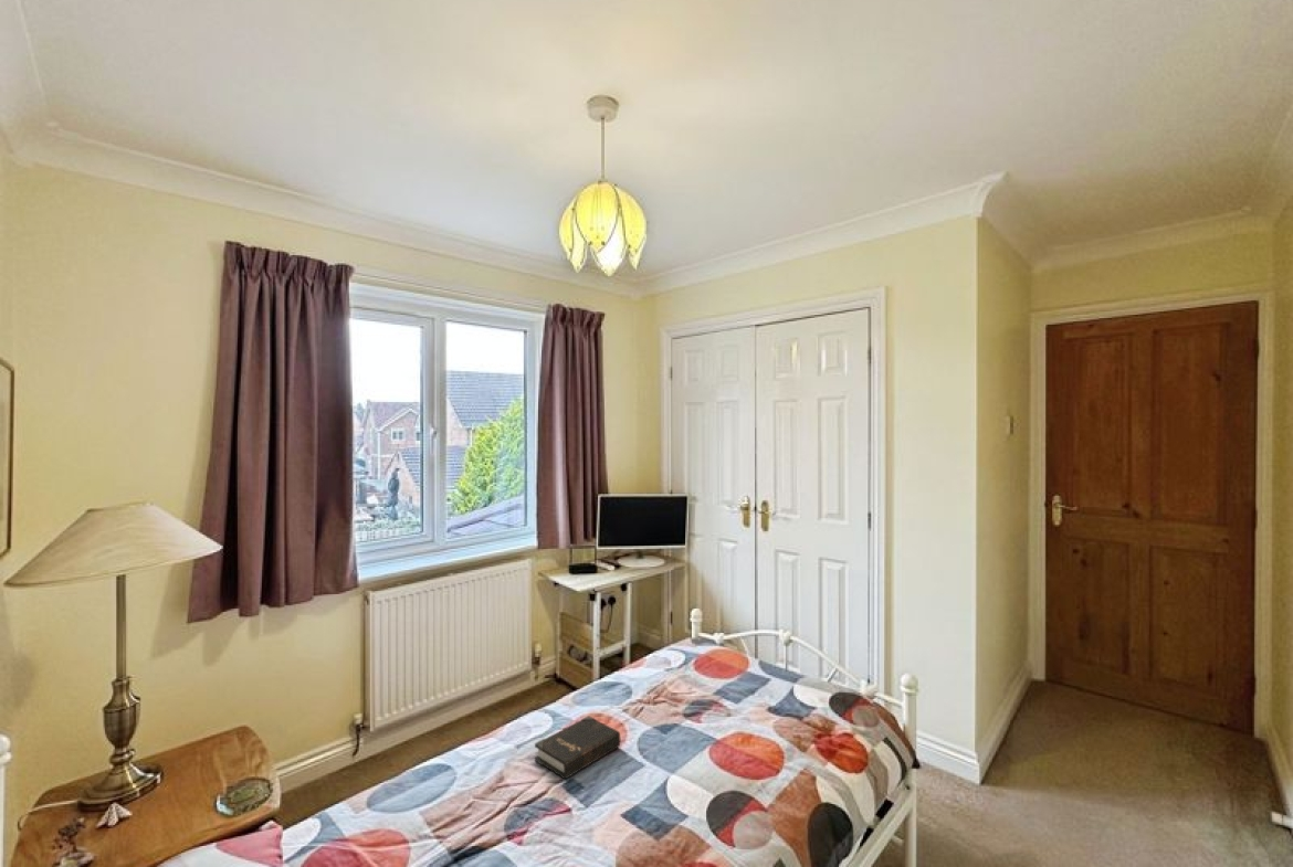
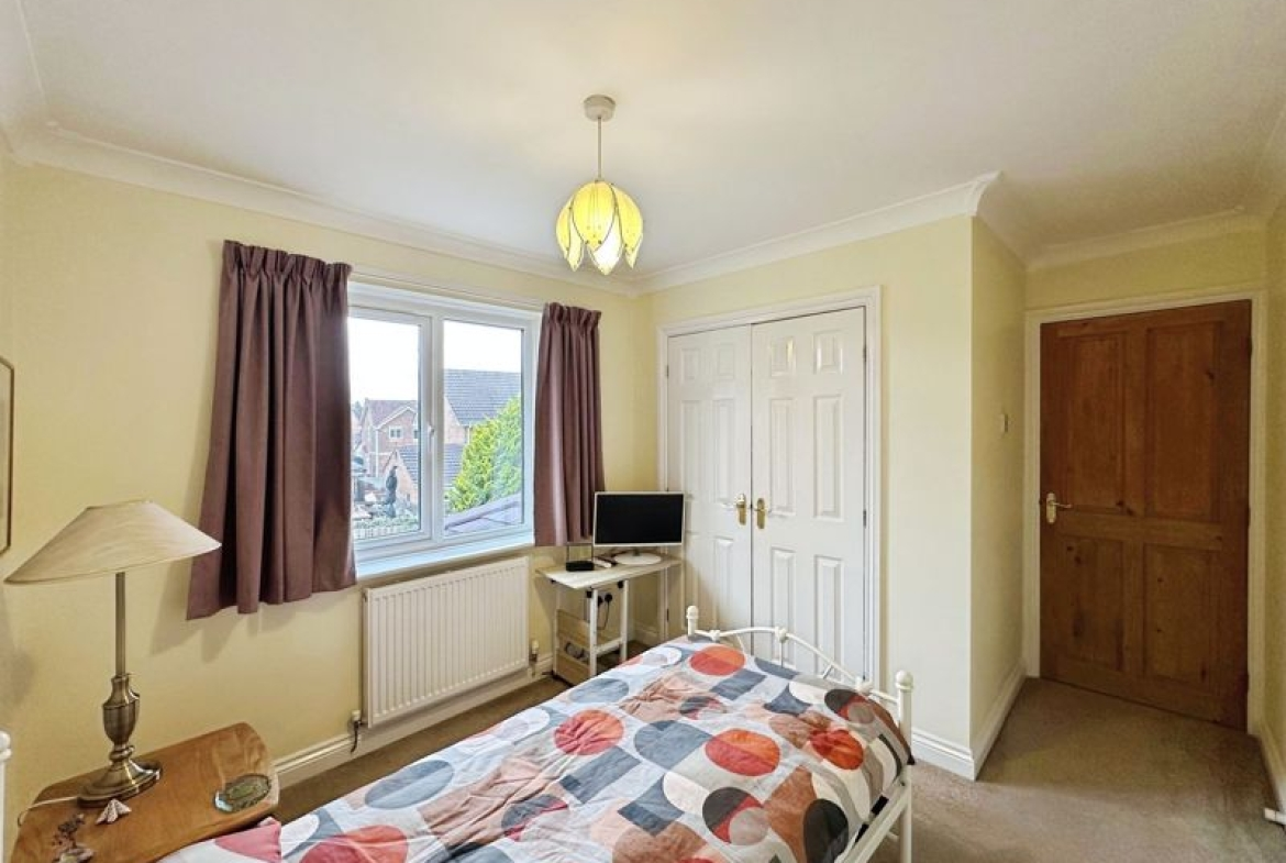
- hardback book [534,715,621,780]
